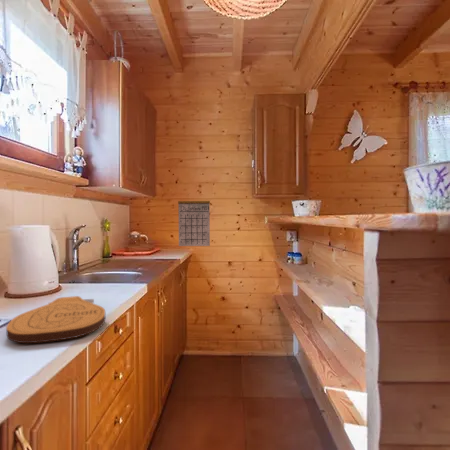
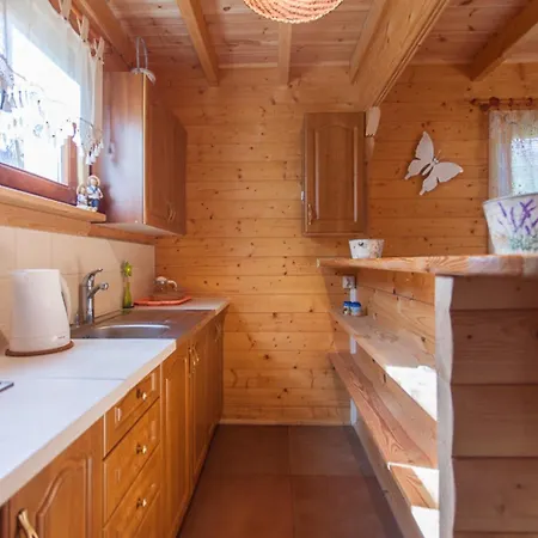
- calendar [177,193,211,247]
- key chain [5,295,106,344]
